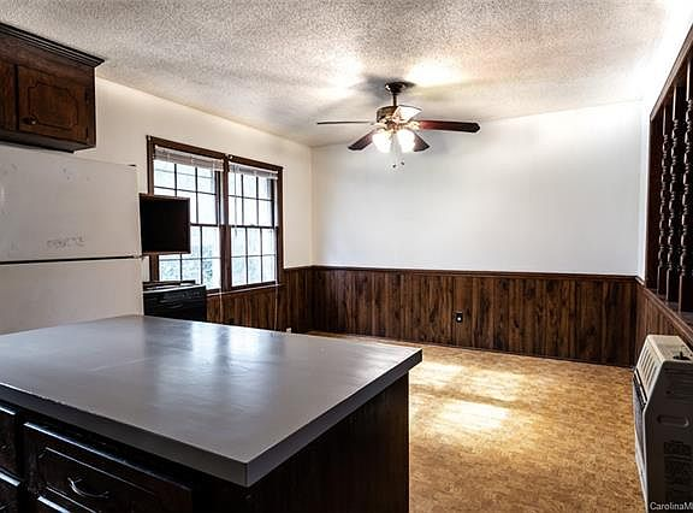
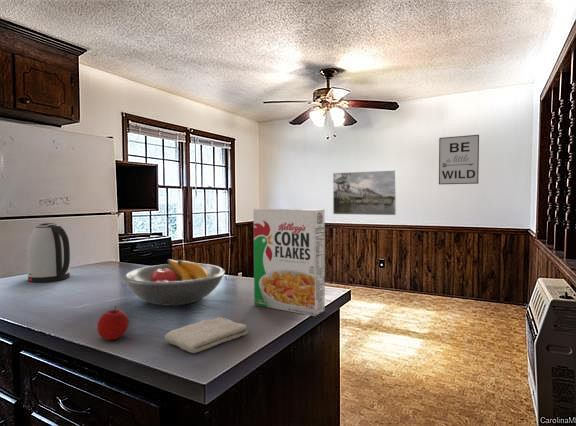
+ cereal box [253,208,326,317]
+ washcloth [163,316,249,354]
+ fruit bowl [123,258,226,306]
+ wall art [438,134,480,185]
+ kettle [26,222,71,283]
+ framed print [332,169,397,216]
+ apple [96,305,130,341]
